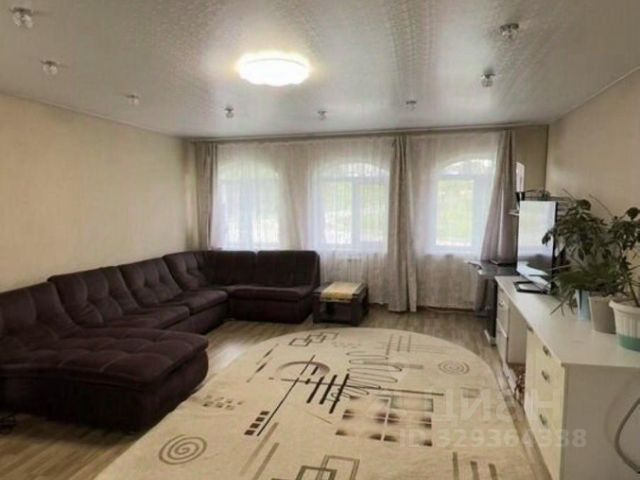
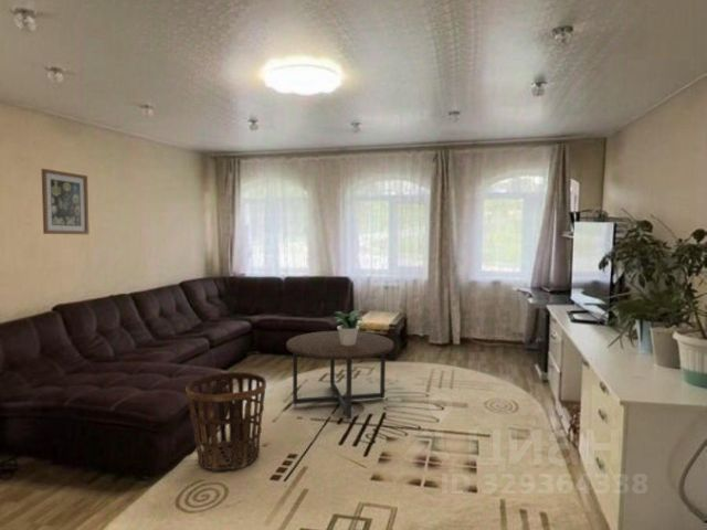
+ potted plant [333,310,363,346]
+ coffee table [285,330,394,422]
+ basket [184,371,267,470]
+ wall art [41,168,89,235]
